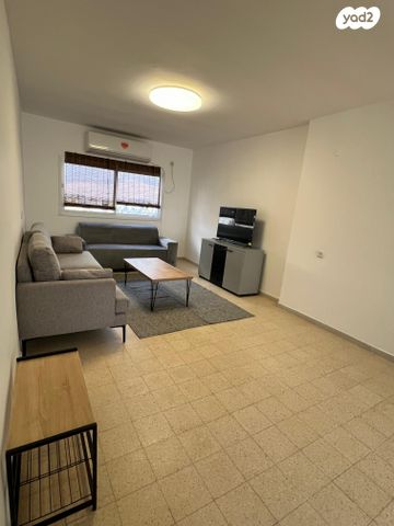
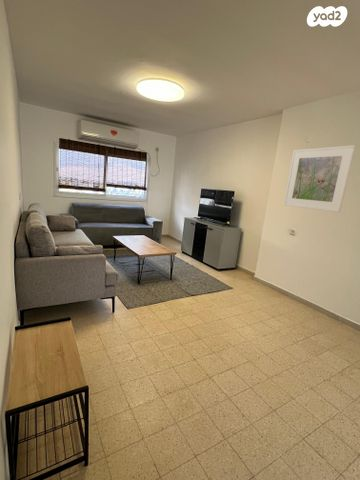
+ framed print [283,144,357,213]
